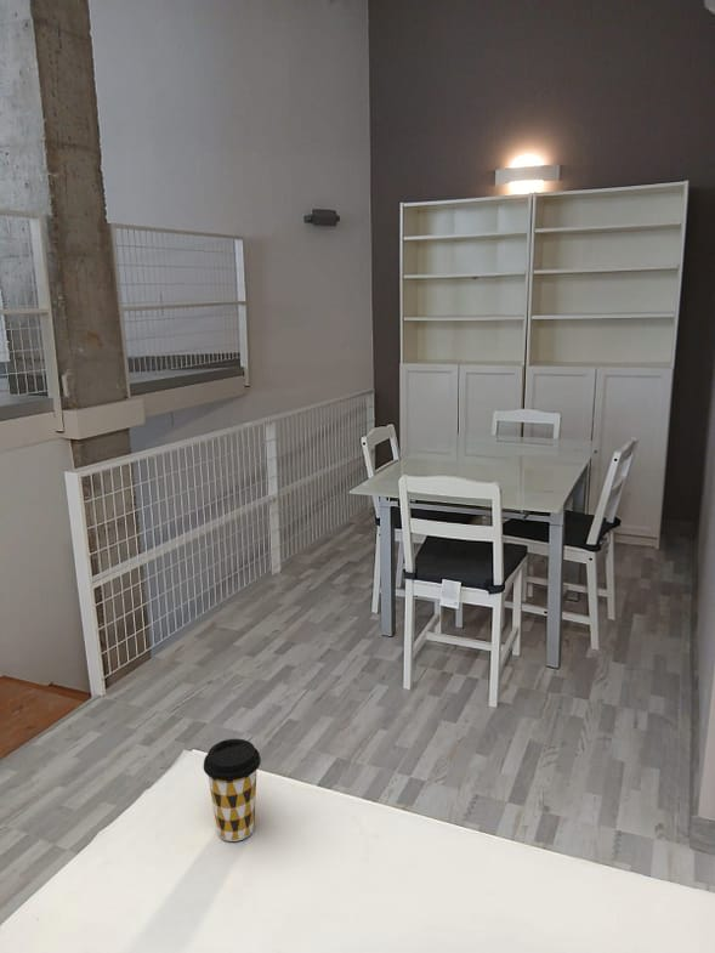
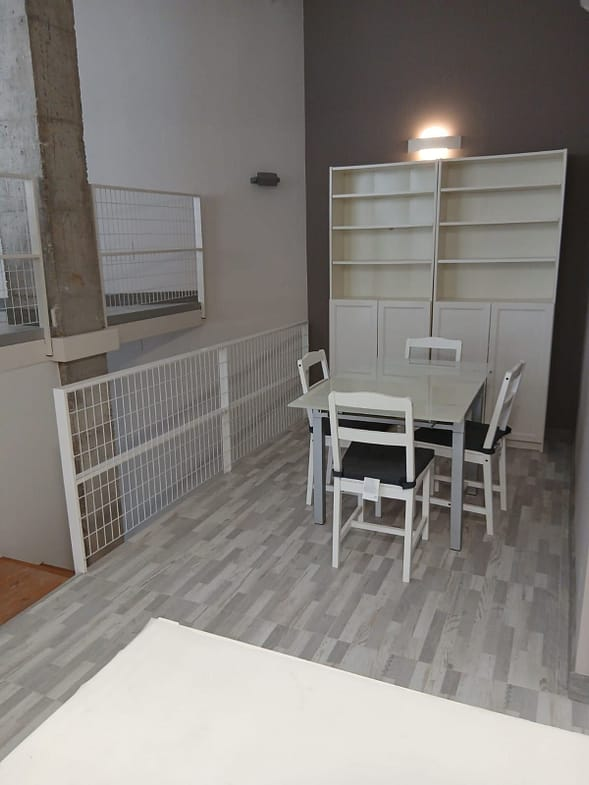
- coffee cup [203,738,262,843]
